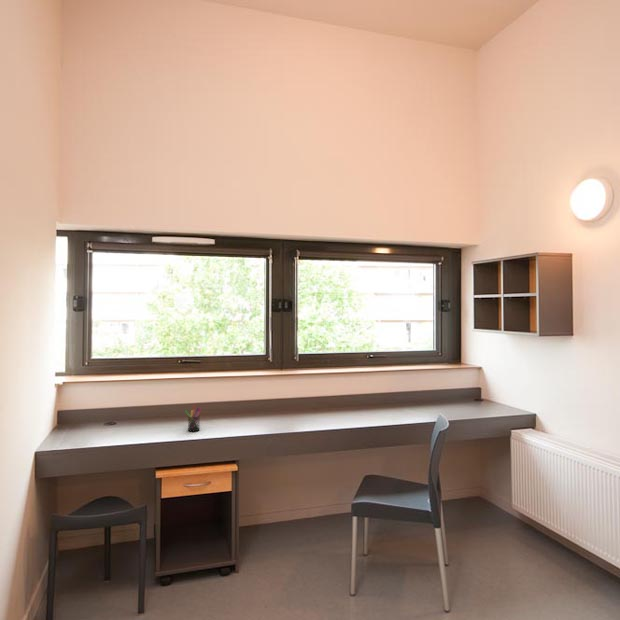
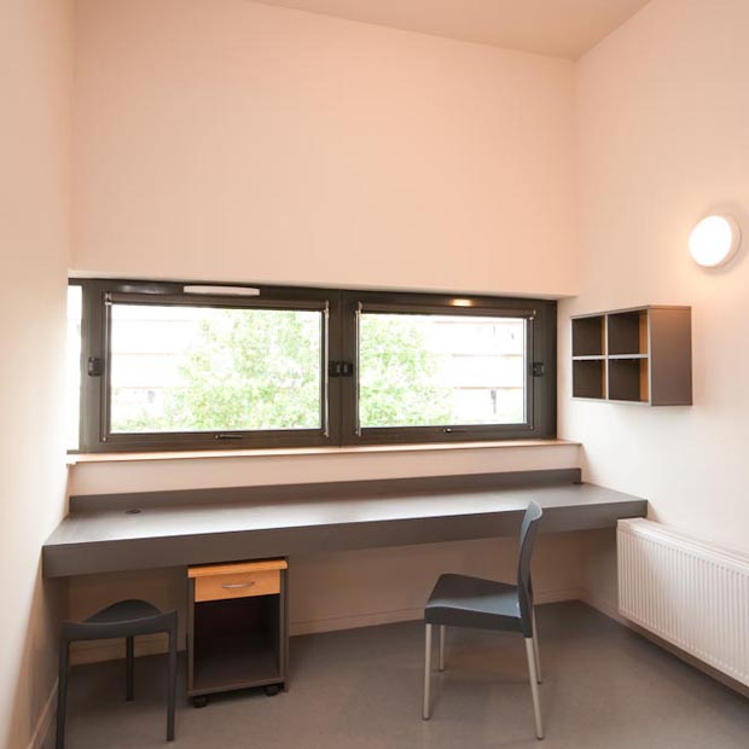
- pen holder [184,404,202,432]
